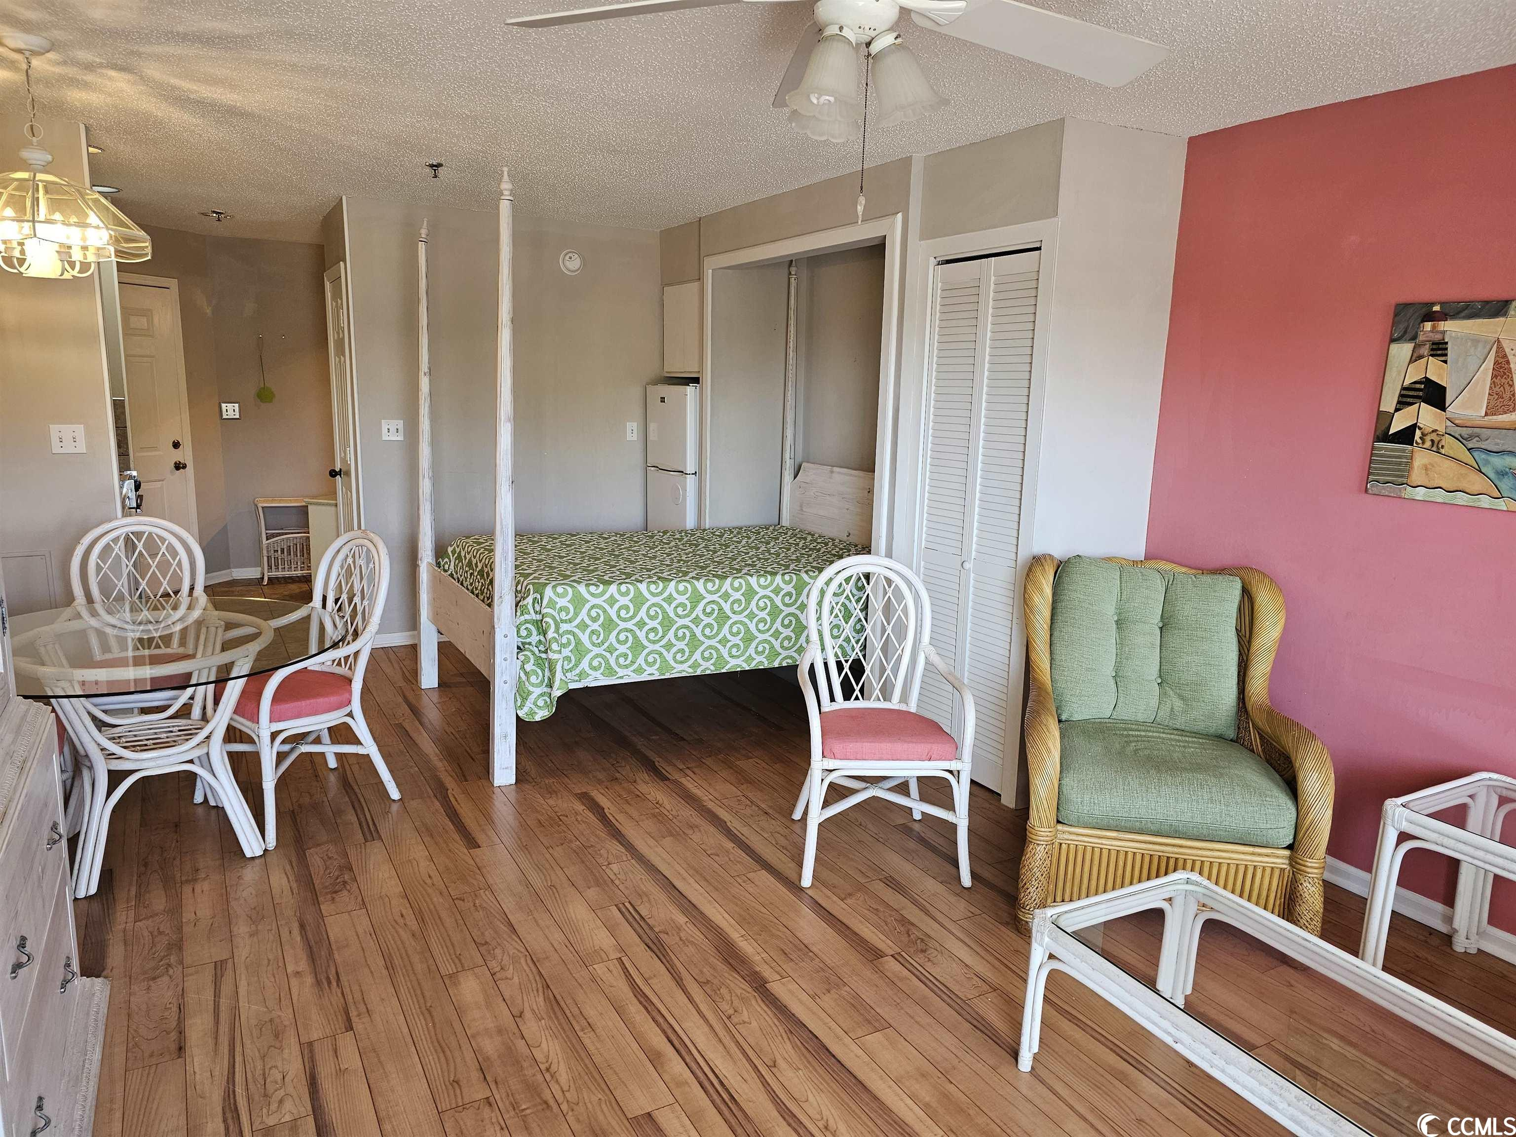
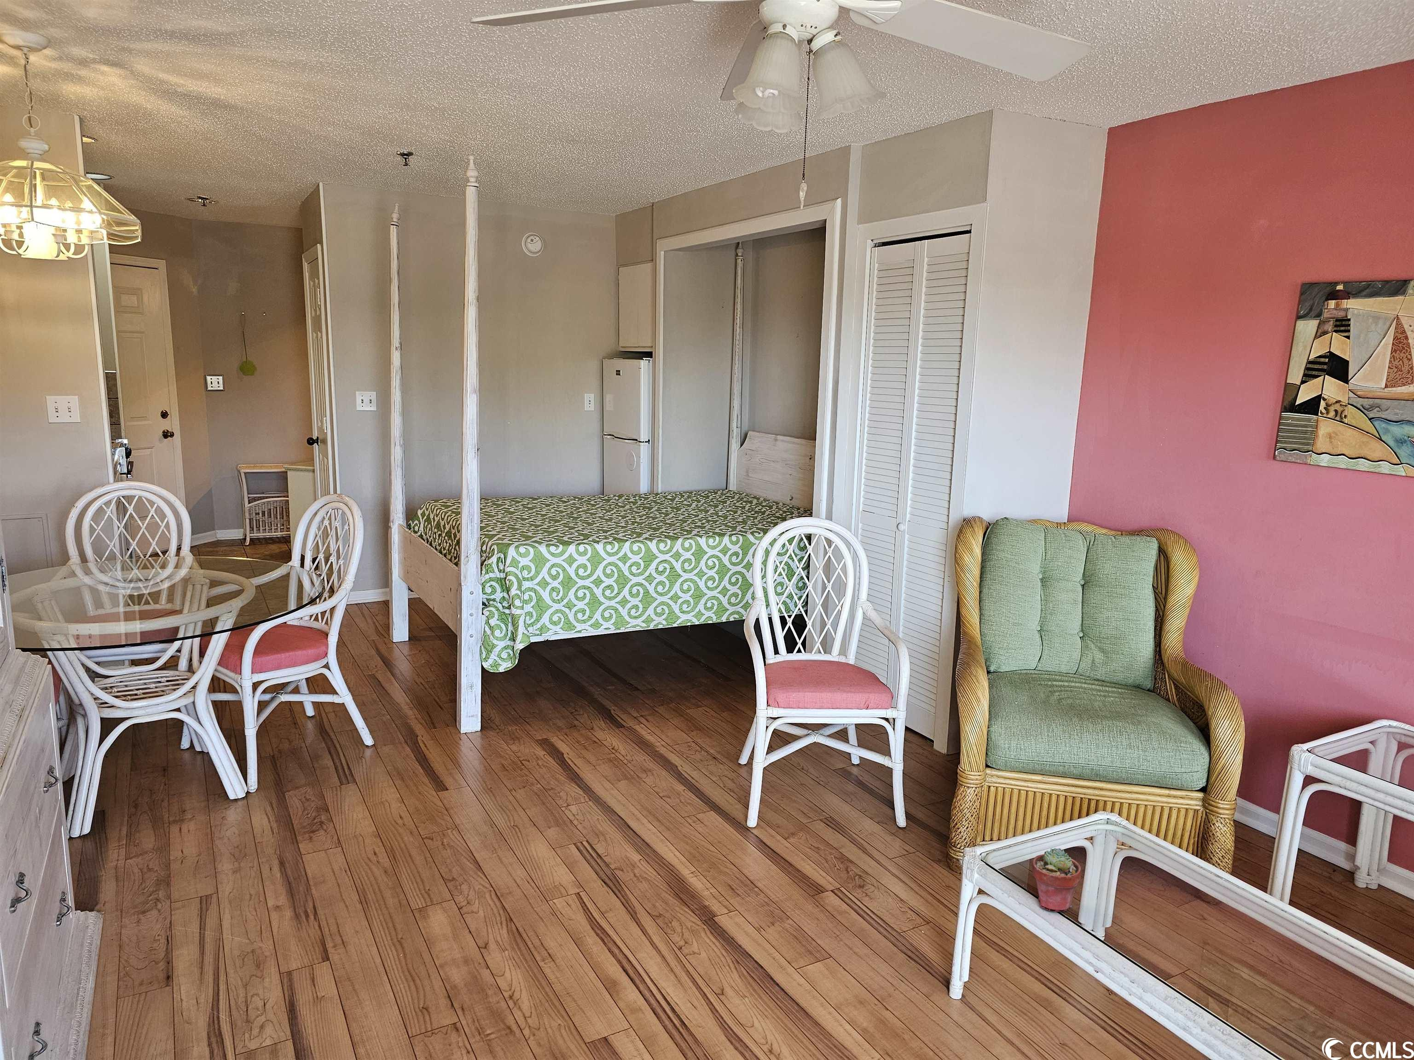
+ potted succulent [1031,847,1082,912]
